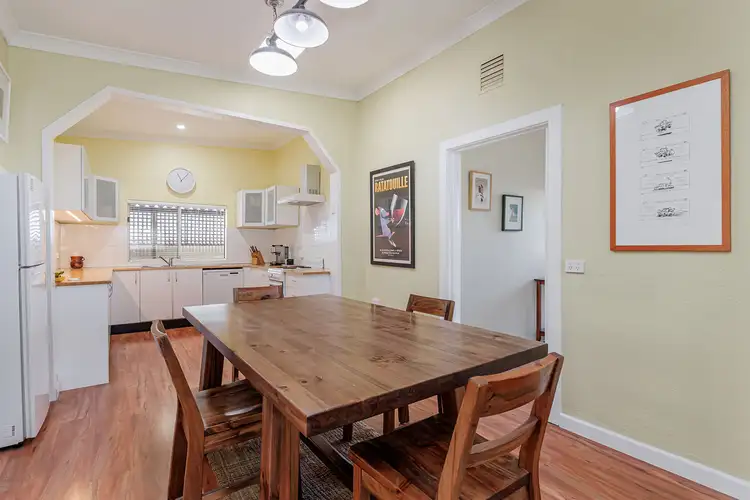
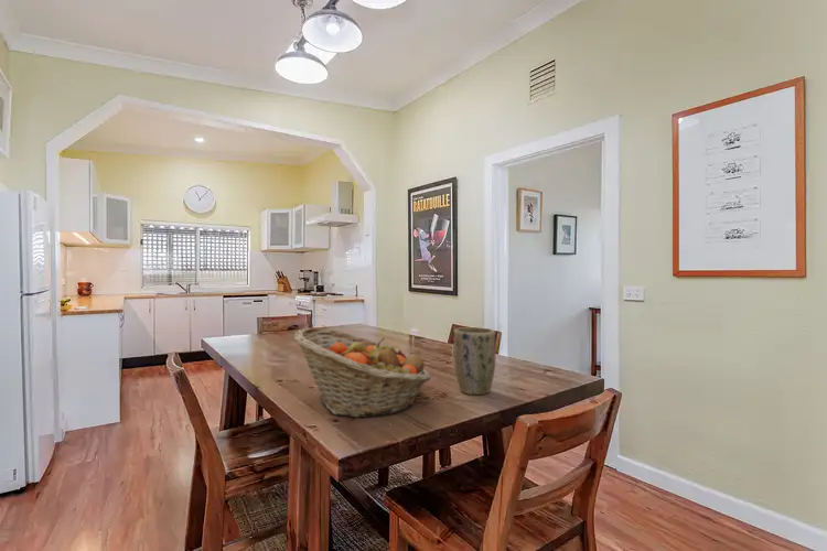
+ fruit basket [293,326,431,419]
+ plant pot [453,326,496,396]
